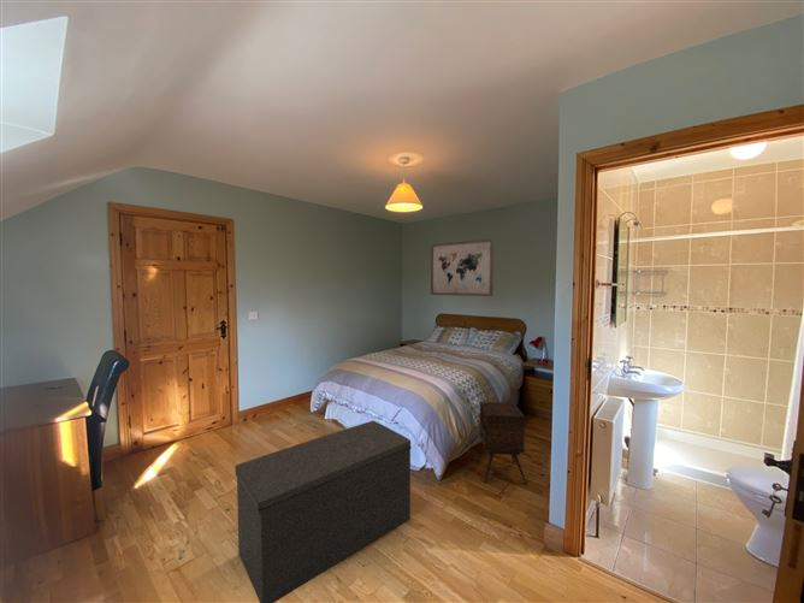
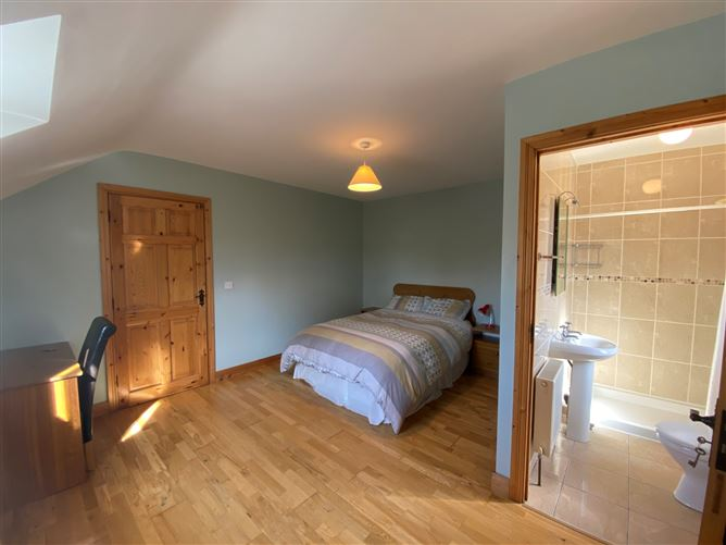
- bench [233,420,413,603]
- wall art [430,237,495,297]
- side table [475,401,528,485]
